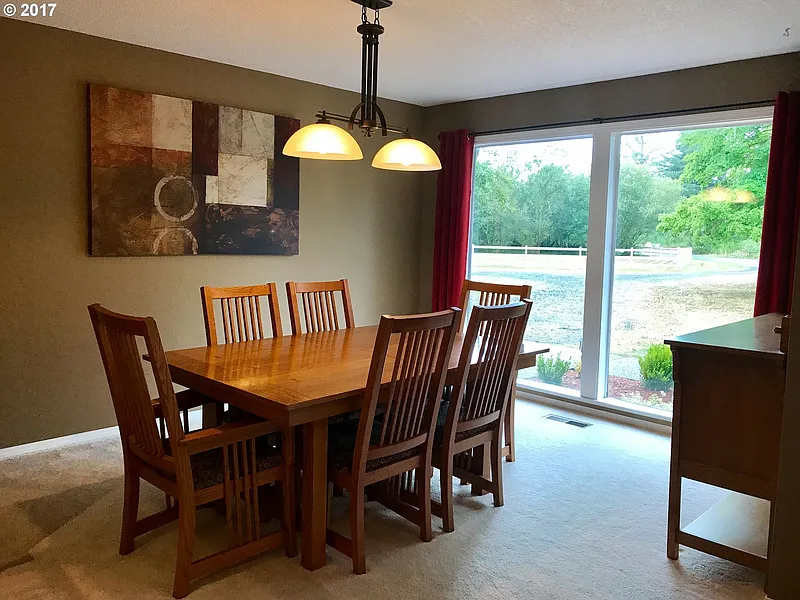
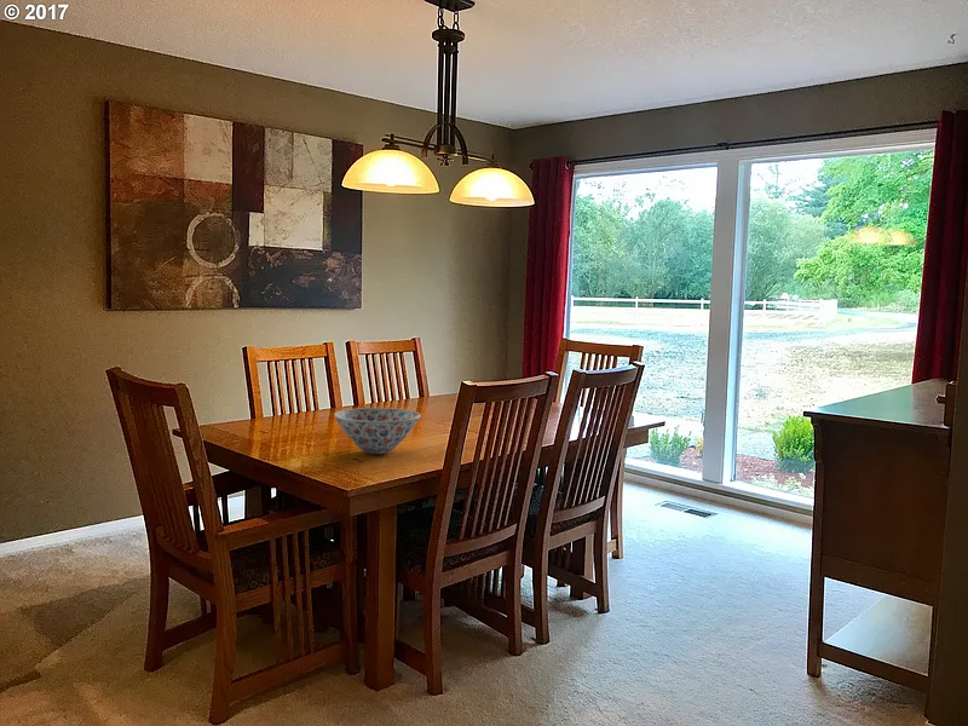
+ bowl [333,407,421,455]
